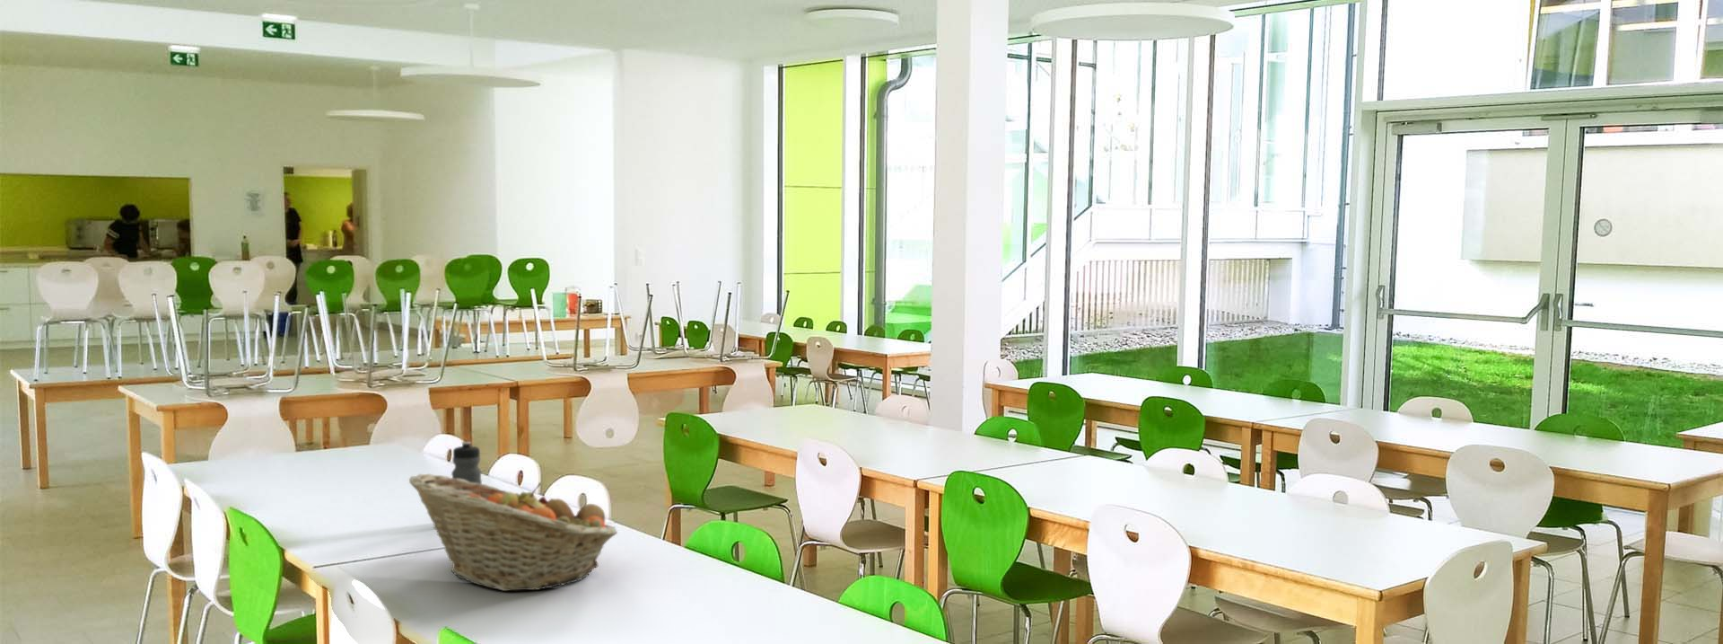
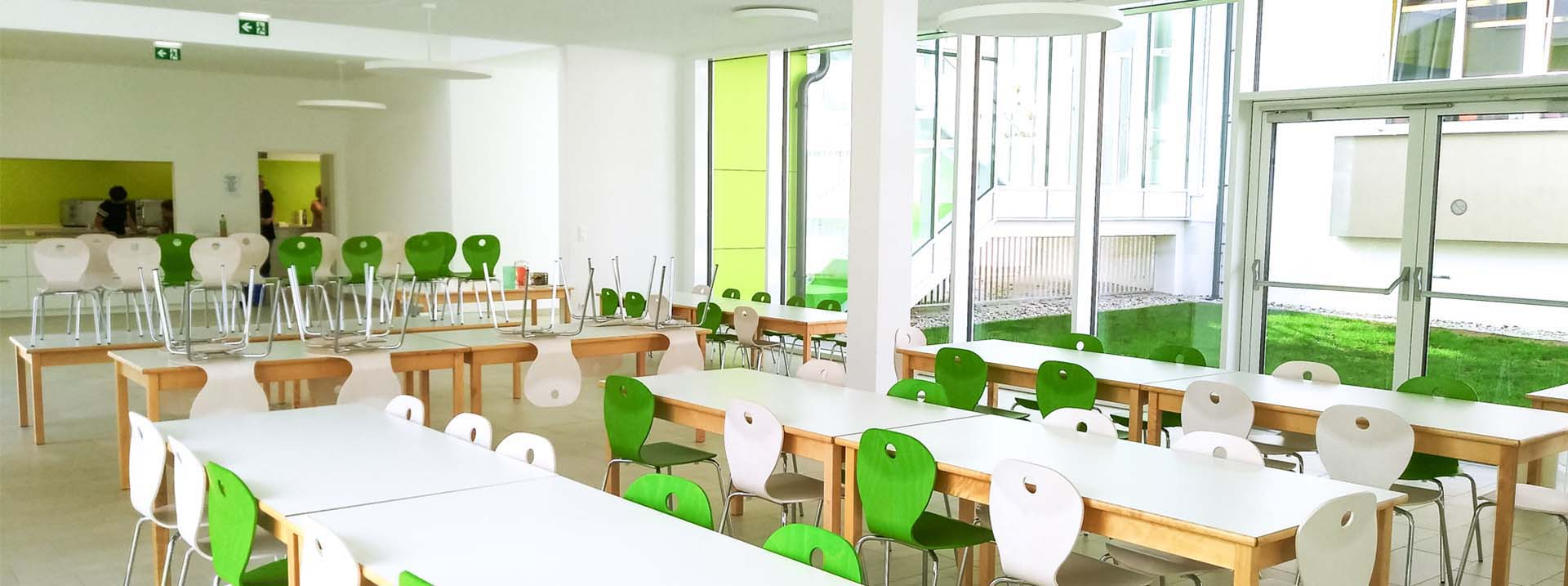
- fruit basket [409,474,619,592]
- water bottle [451,441,482,485]
